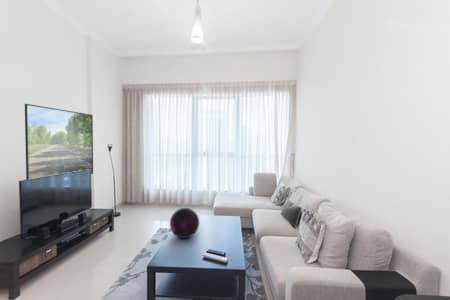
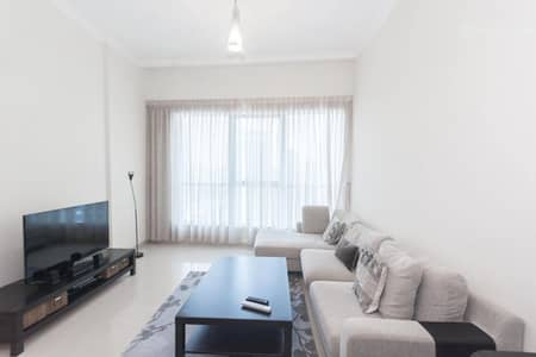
- decorative orb [169,207,200,239]
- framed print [24,103,94,181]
